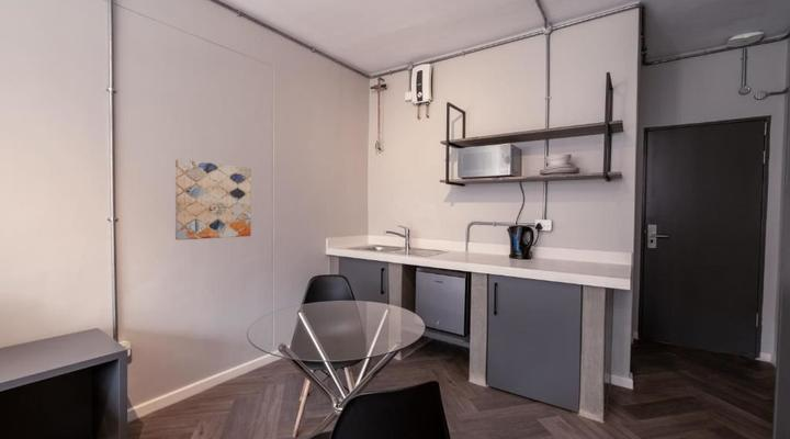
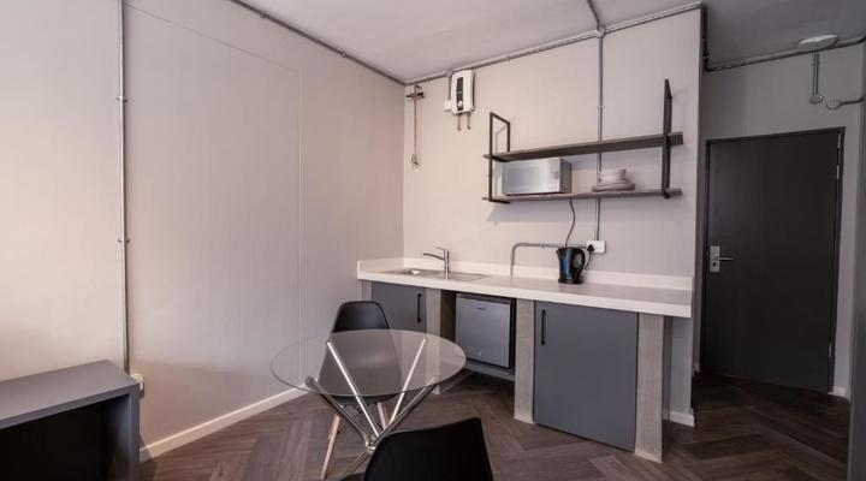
- wall art [174,158,252,241]
